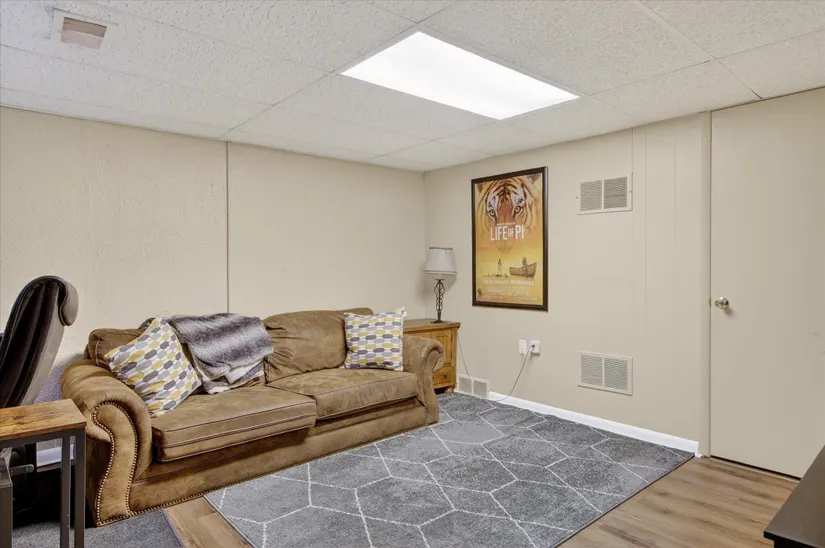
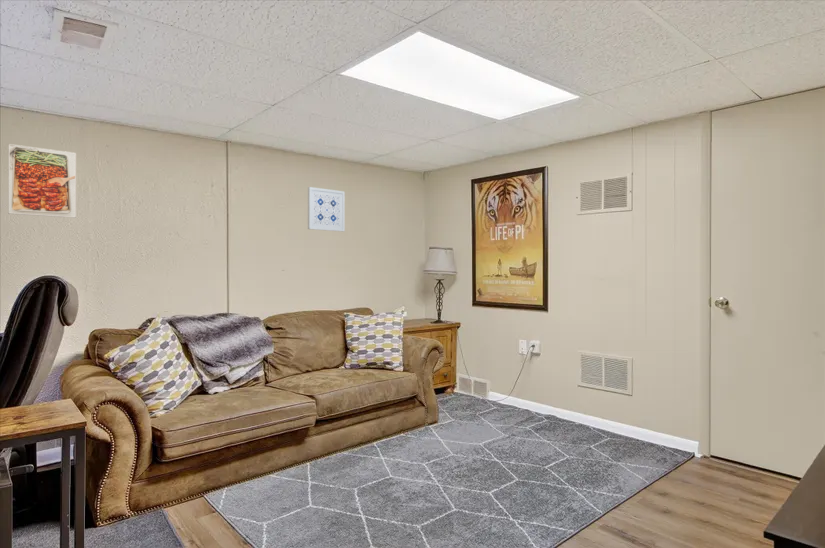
+ wall art [307,186,346,232]
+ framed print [7,143,77,219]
